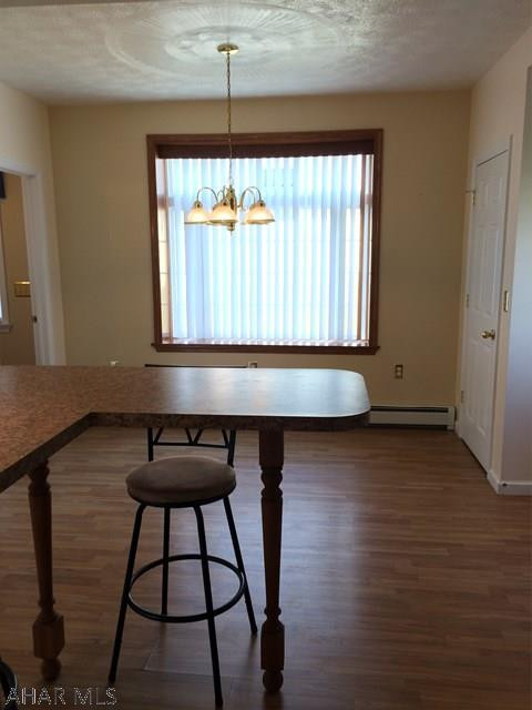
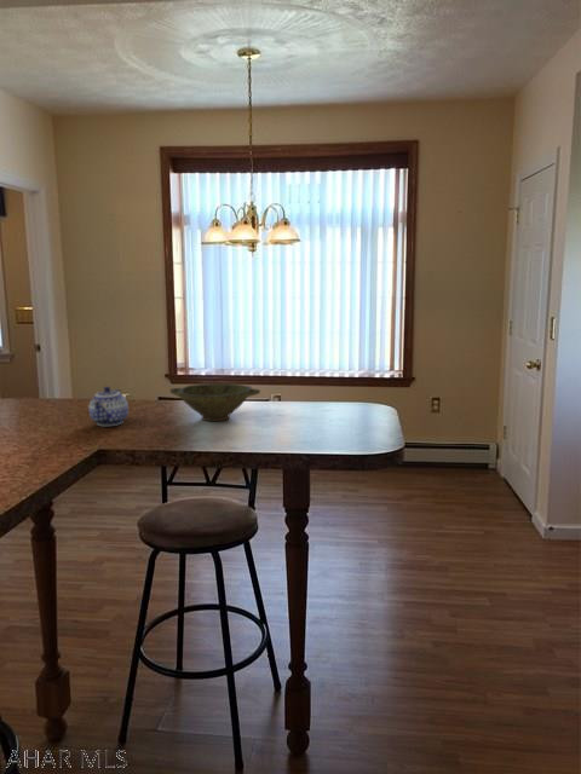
+ bowl [168,382,261,422]
+ teapot [87,386,130,427]
